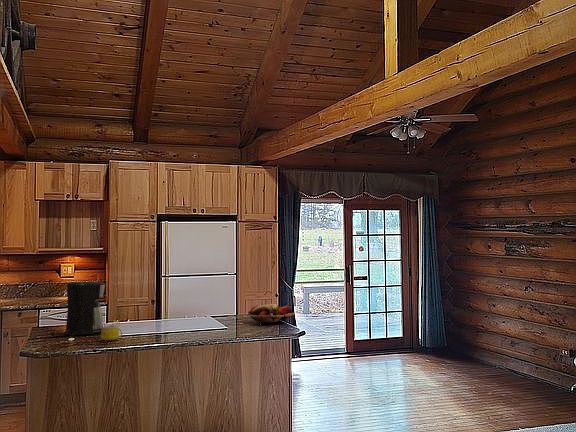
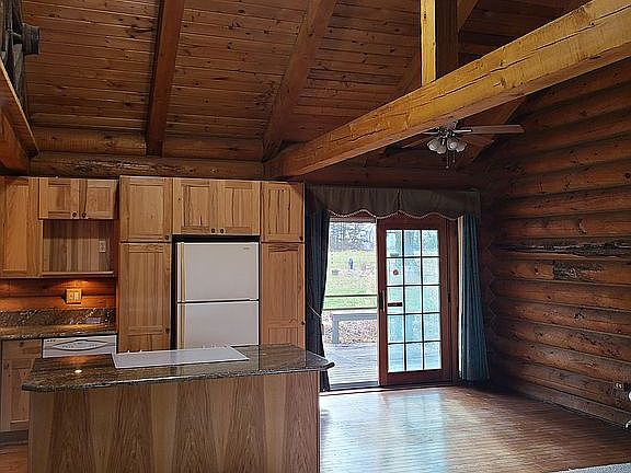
- fruit basket [247,303,296,325]
- coffee maker [50,281,106,337]
- mug [100,319,123,341]
